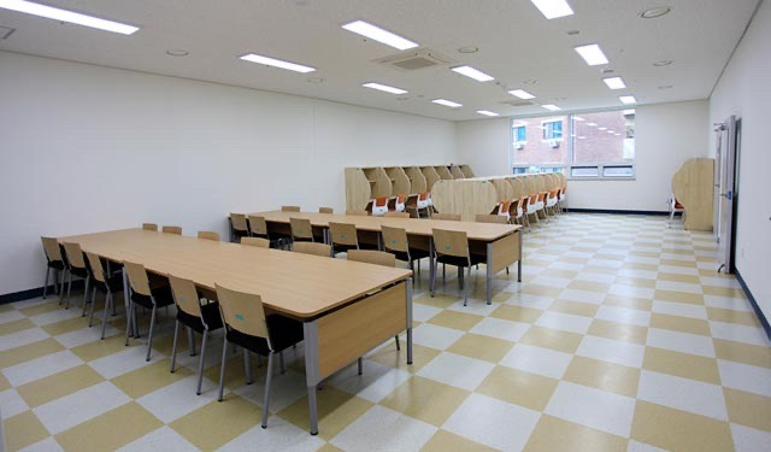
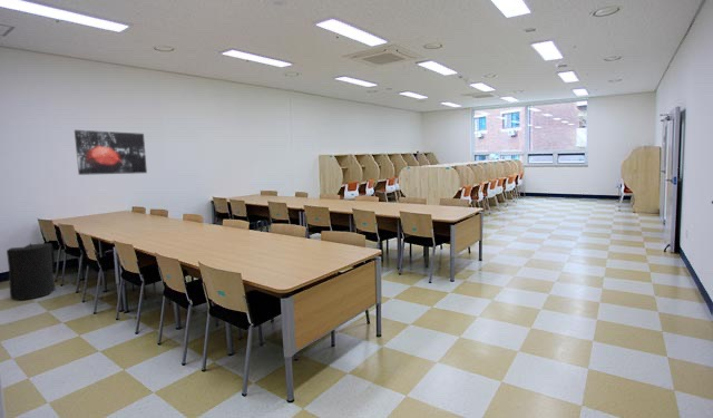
+ trash can [6,242,57,301]
+ wall art [74,129,148,176]
